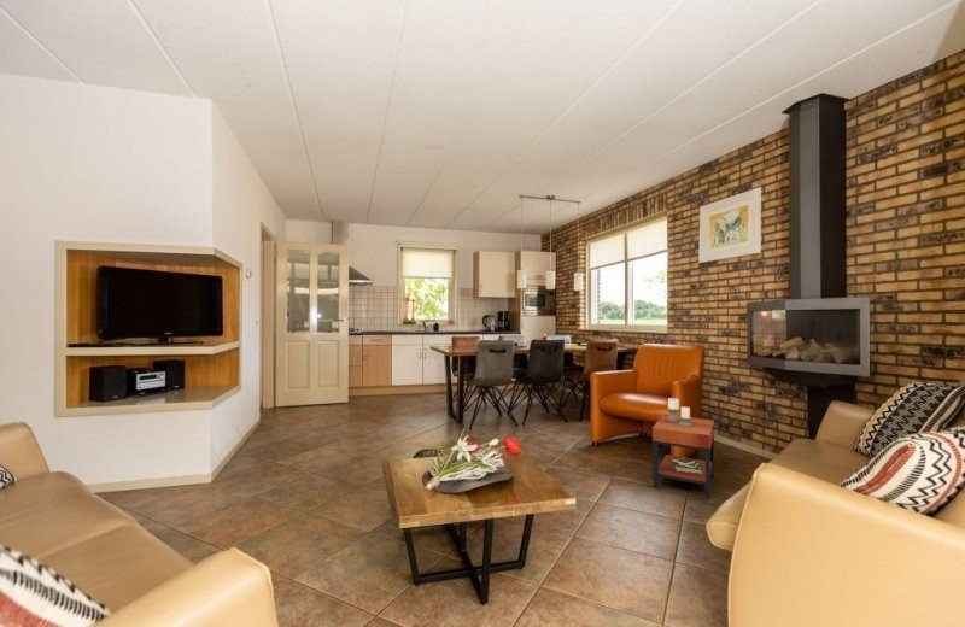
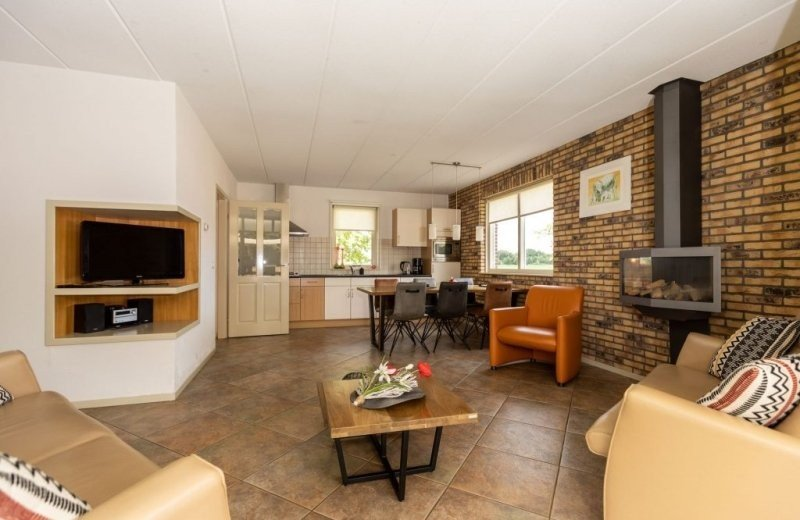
- side table [651,397,715,499]
